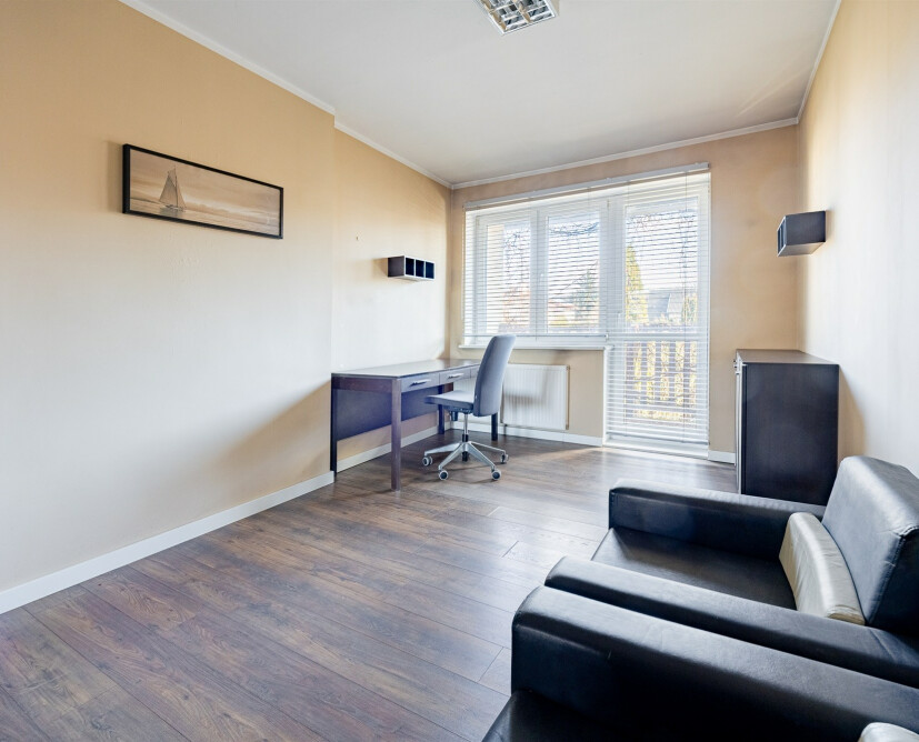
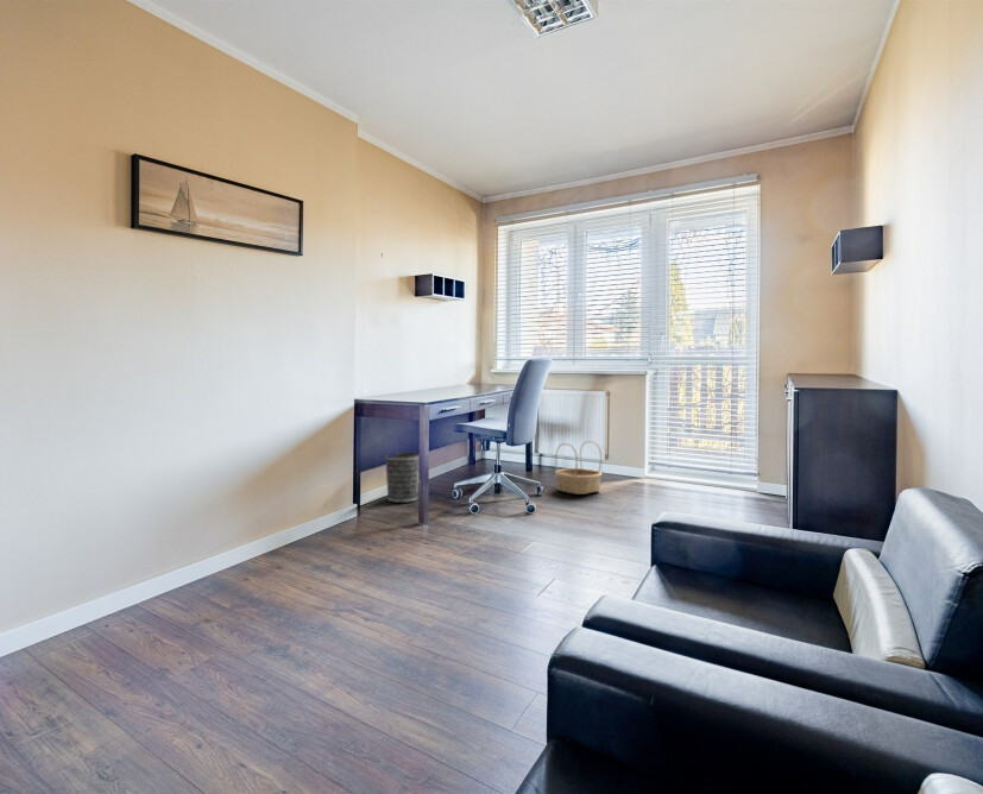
+ basket [554,440,604,496]
+ wastebasket [384,450,420,504]
